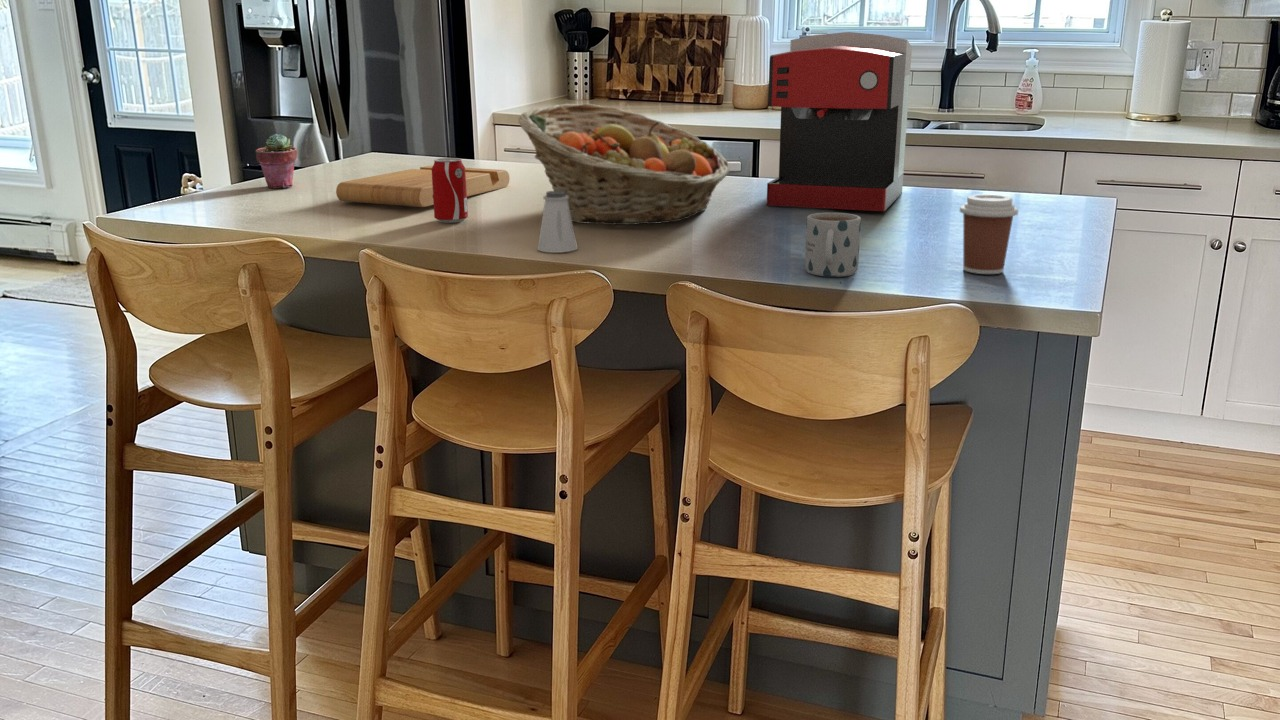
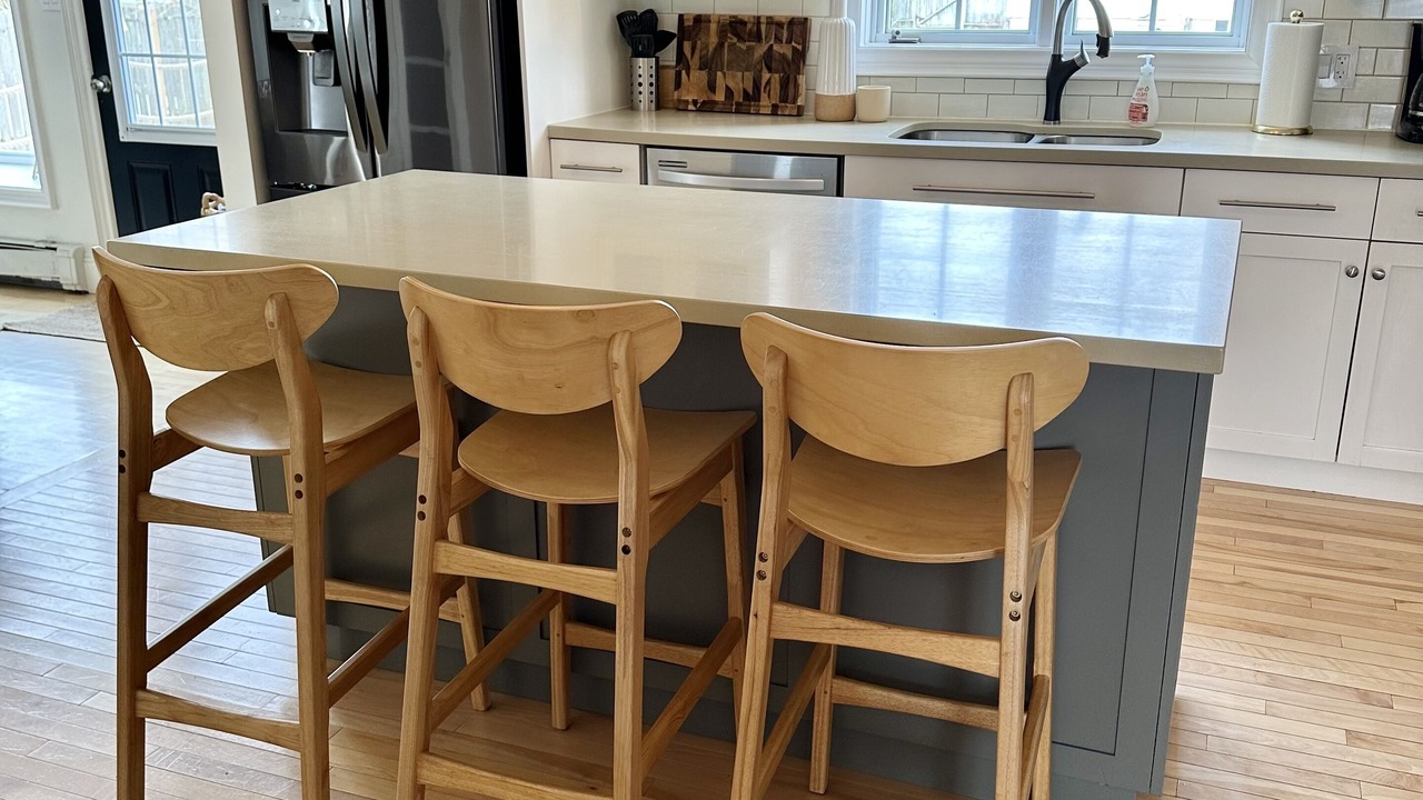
- potted succulent [255,133,298,189]
- saltshaker [536,190,579,253]
- coffee cup [959,193,1019,275]
- mug [804,212,862,278]
- cutting board [335,165,511,208]
- beverage can [432,157,469,224]
- coffee maker [766,31,913,212]
- fruit basket [517,103,731,226]
